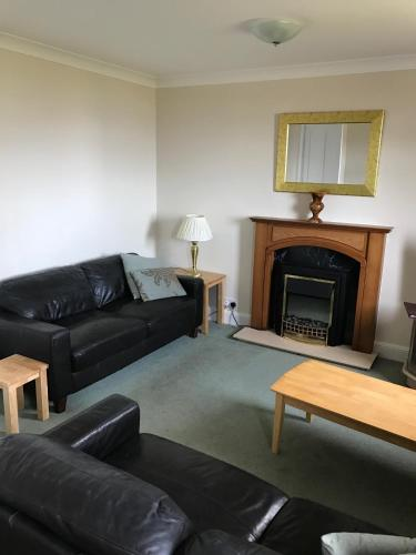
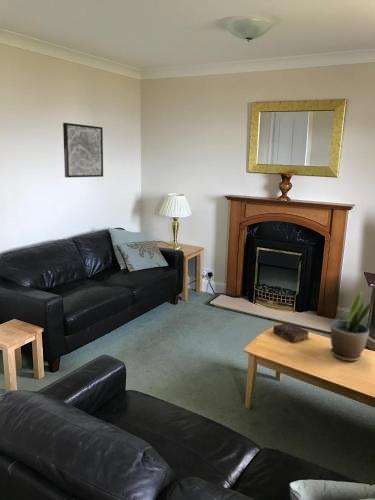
+ potted plant [329,290,372,362]
+ book [272,321,310,343]
+ wall art [62,122,104,178]
